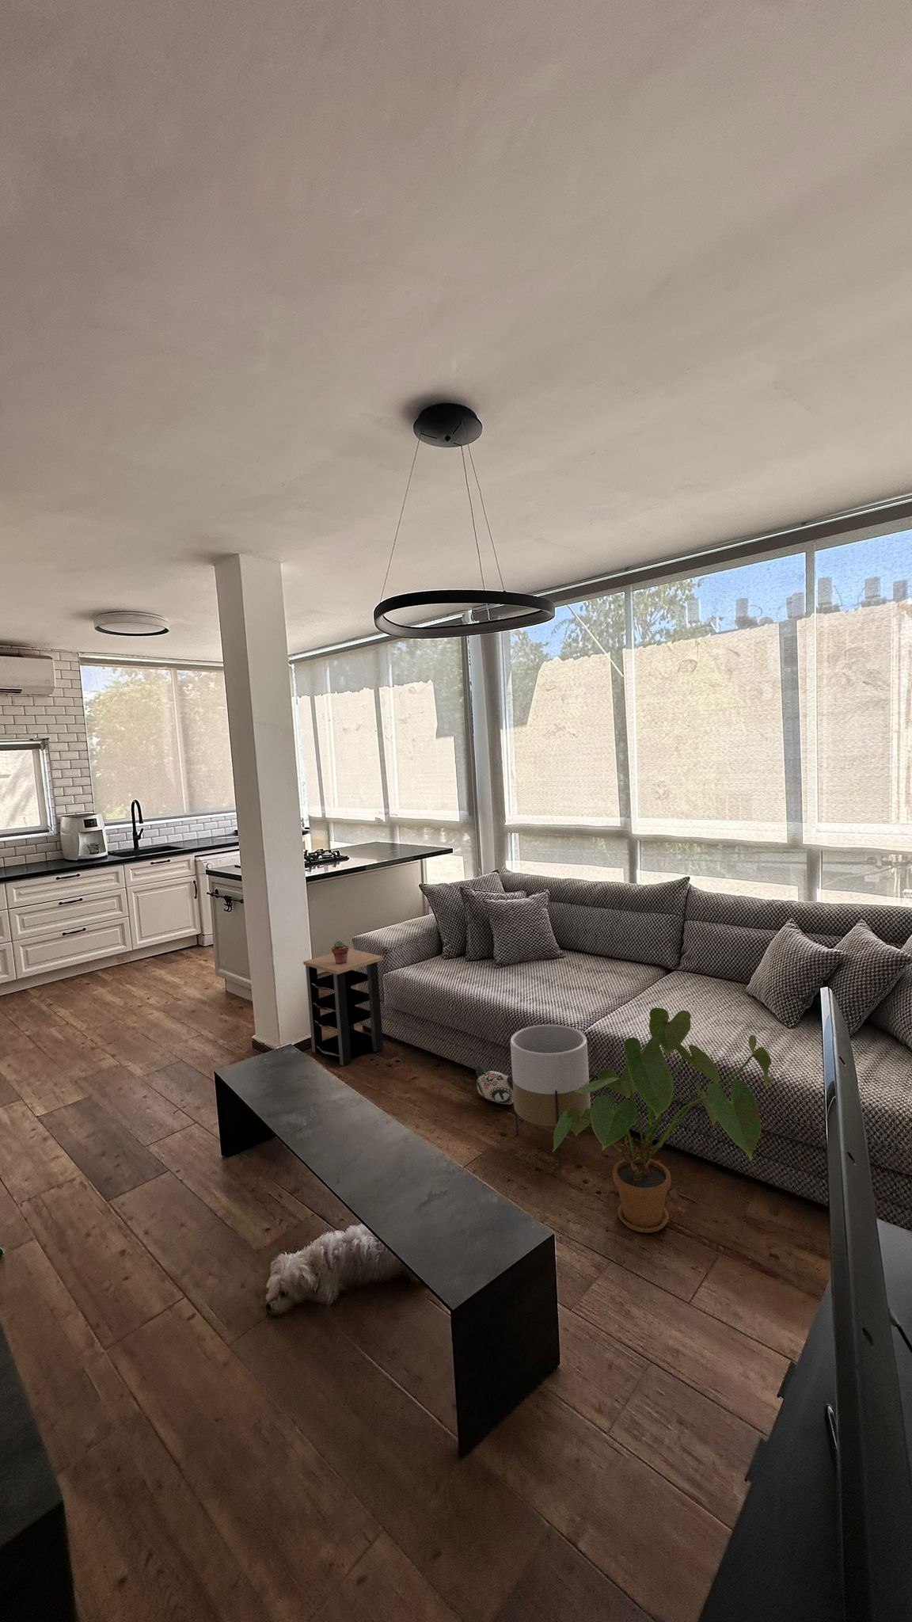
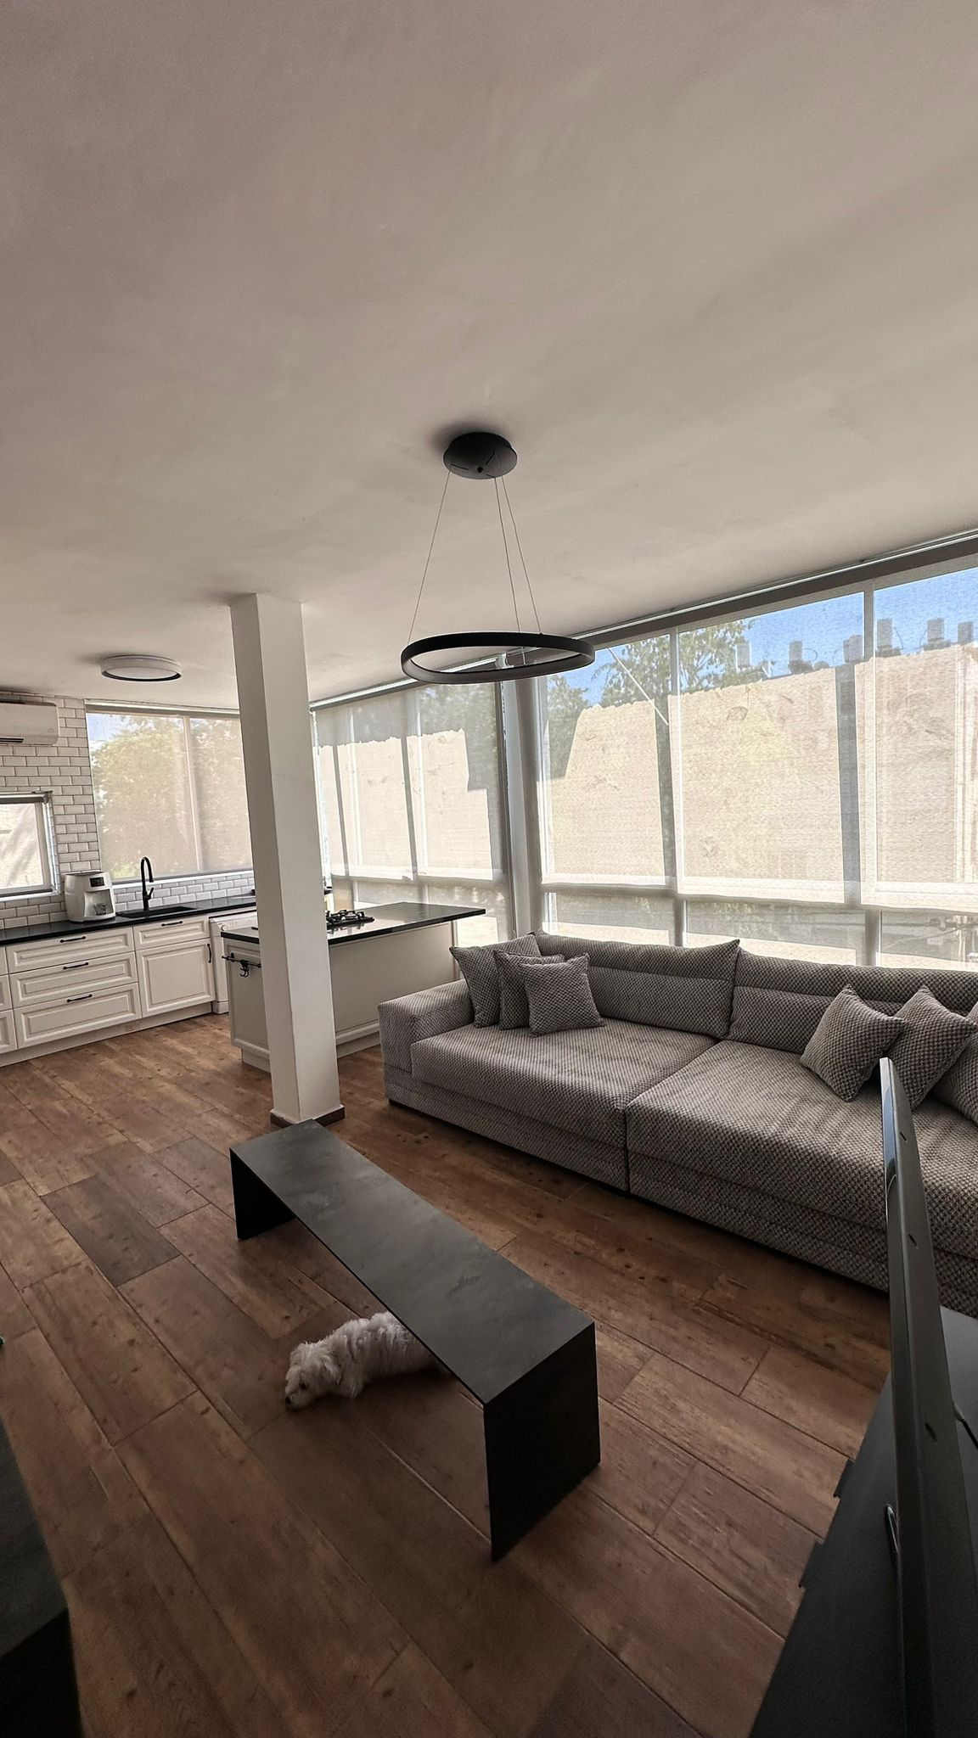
- side table [303,948,384,1067]
- planter [510,1024,591,1169]
- house plant [552,1007,774,1234]
- potted succulent [331,940,350,964]
- plush toy [475,1062,513,1105]
